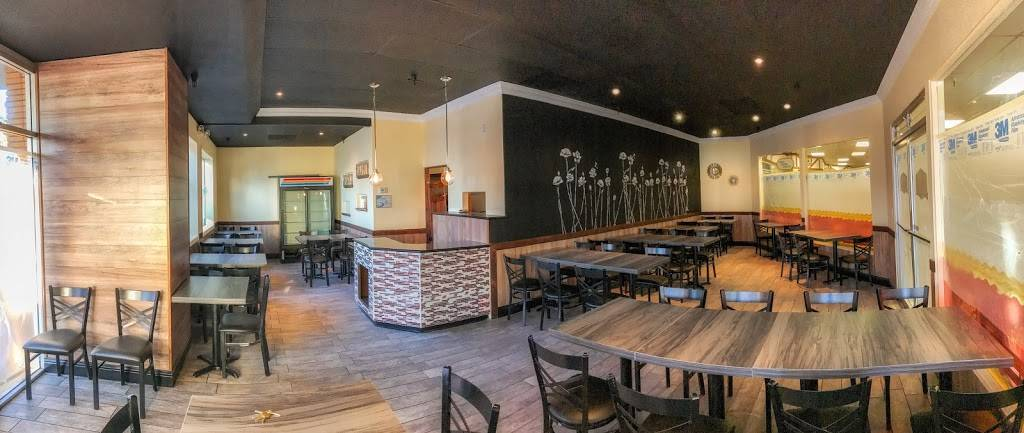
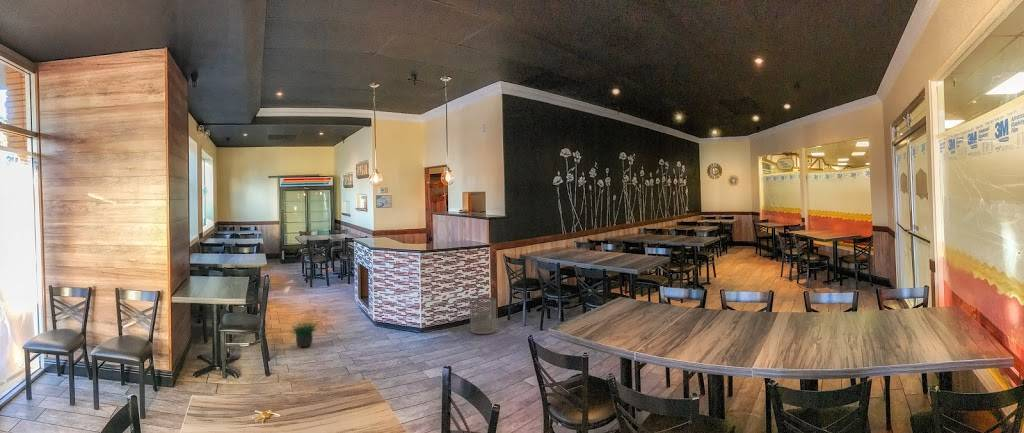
+ waste bin [468,296,497,335]
+ potted plant [289,315,320,349]
